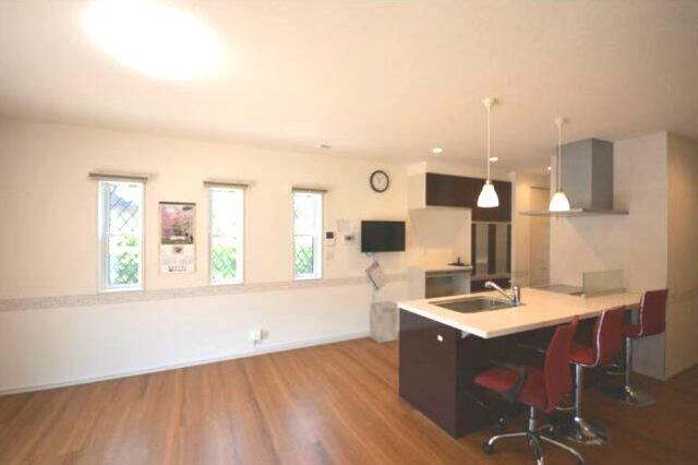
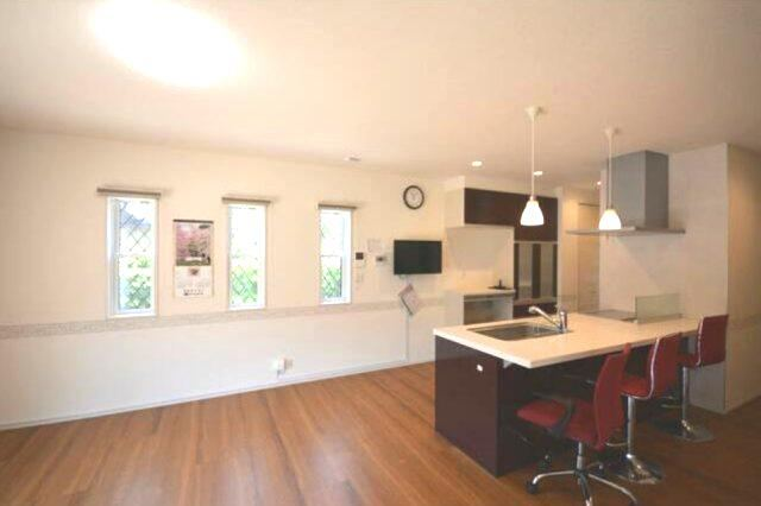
- trash can [369,300,399,344]
